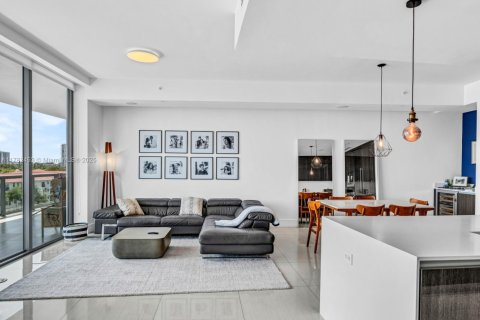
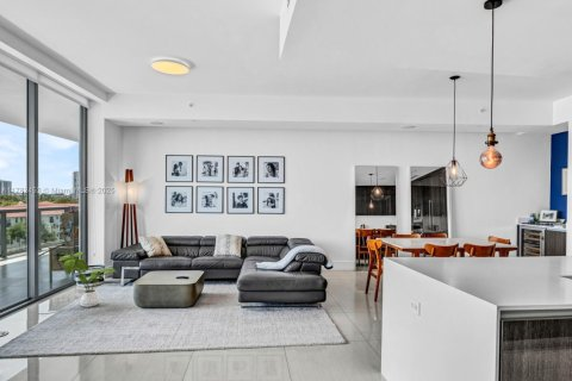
+ house plant [57,251,118,308]
